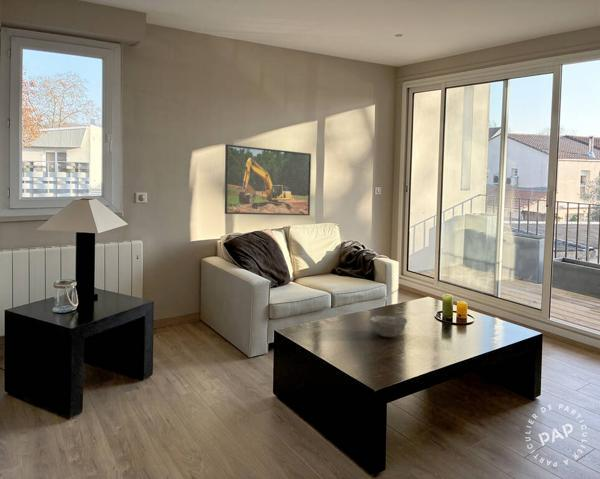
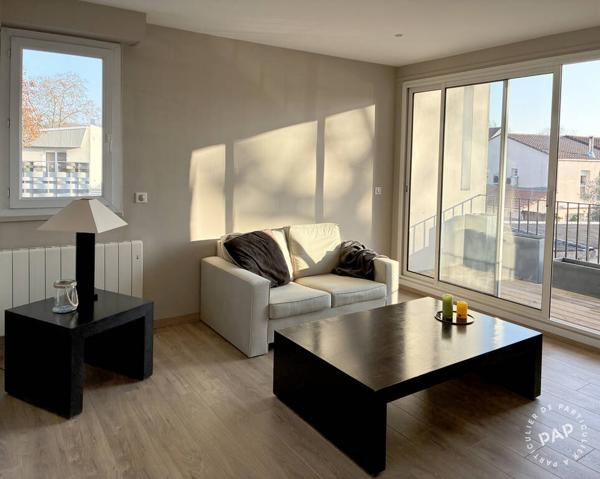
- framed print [224,144,312,216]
- bowl [369,315,408,338]
